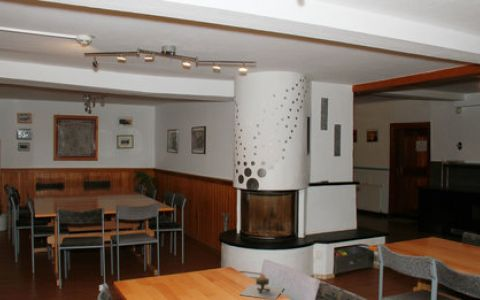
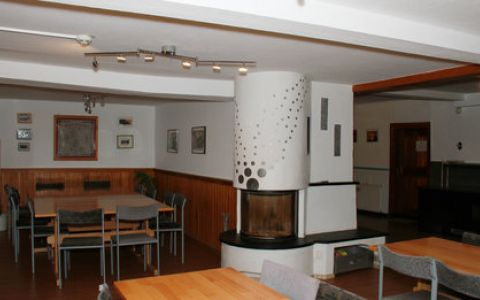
- candle [239,272,285,300]
